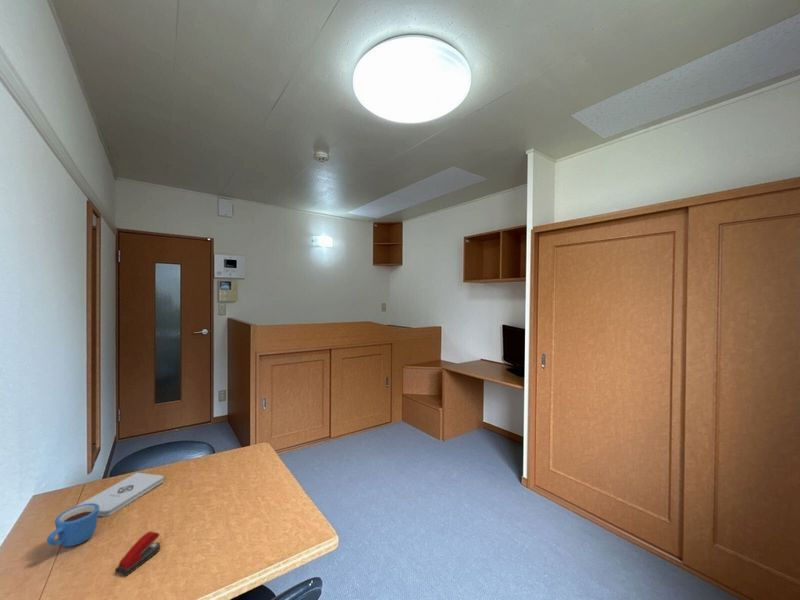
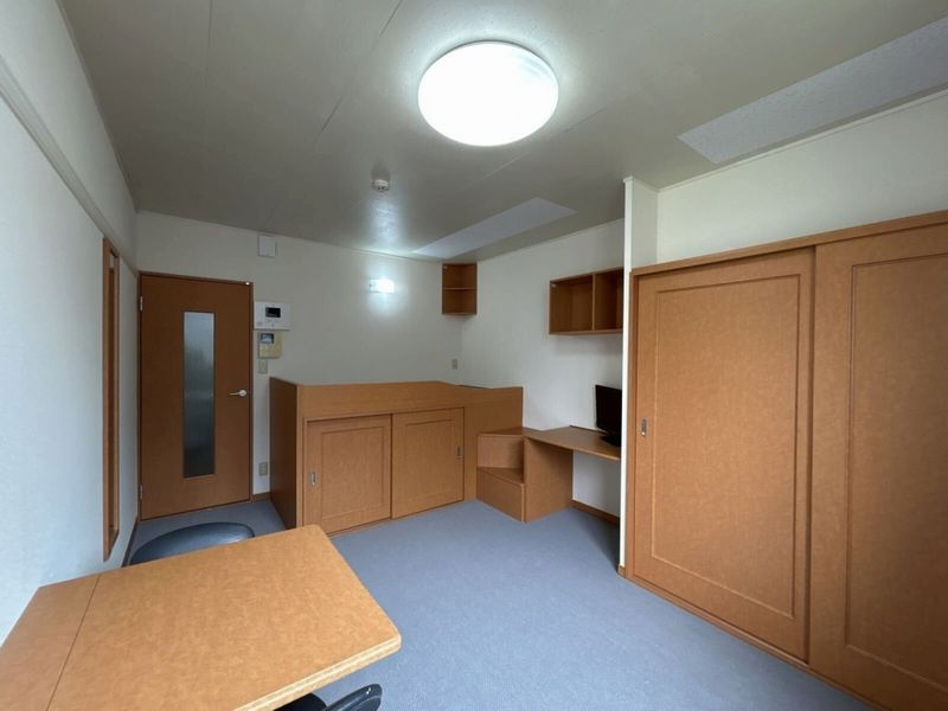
- mug [46,503,99,548]
- notepad [74,472,165,518]
- stapler [114,530,161,577]
